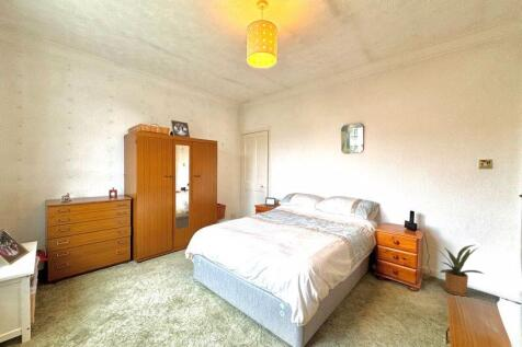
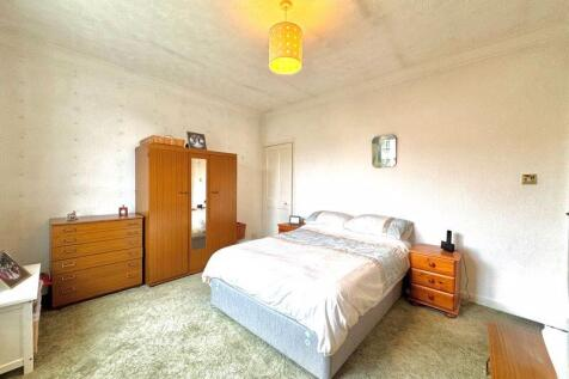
- house plant [427,244,485,298]
